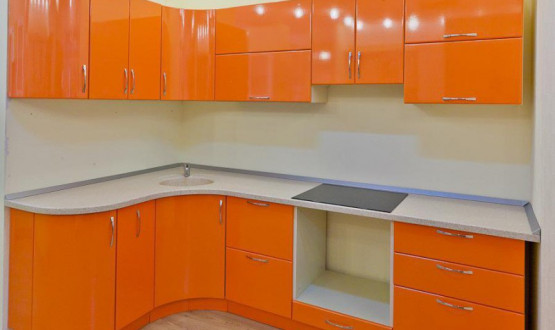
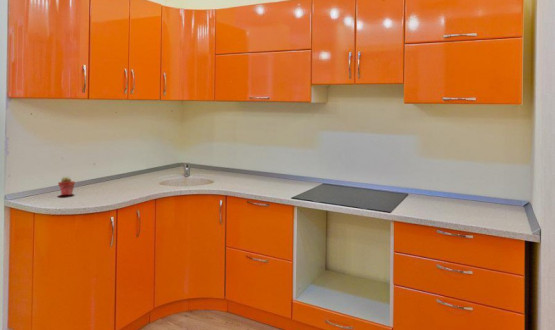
+ potted succulent [57,175,76,196]
